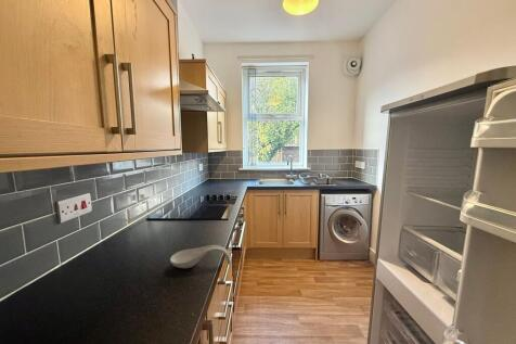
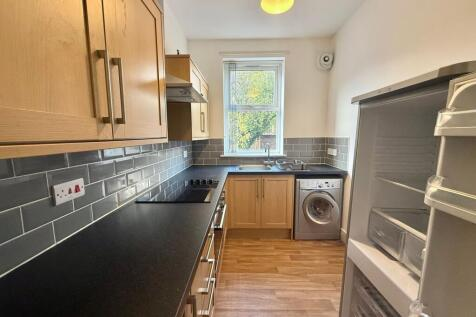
- spoon rest [169,244,232,269]
